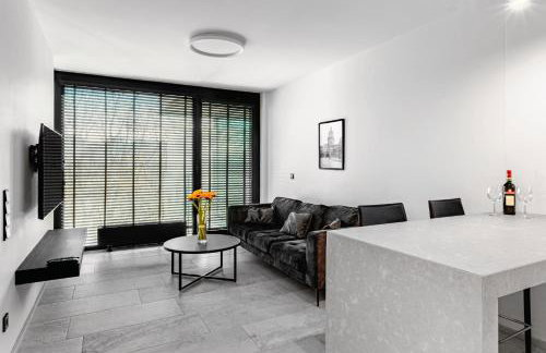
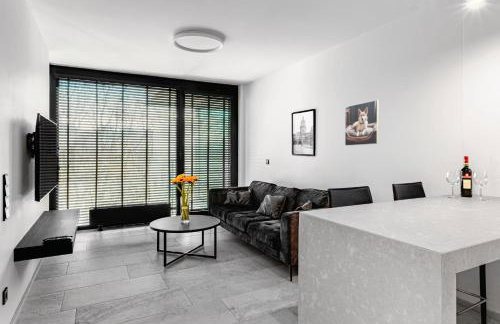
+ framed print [344,99,380,147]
